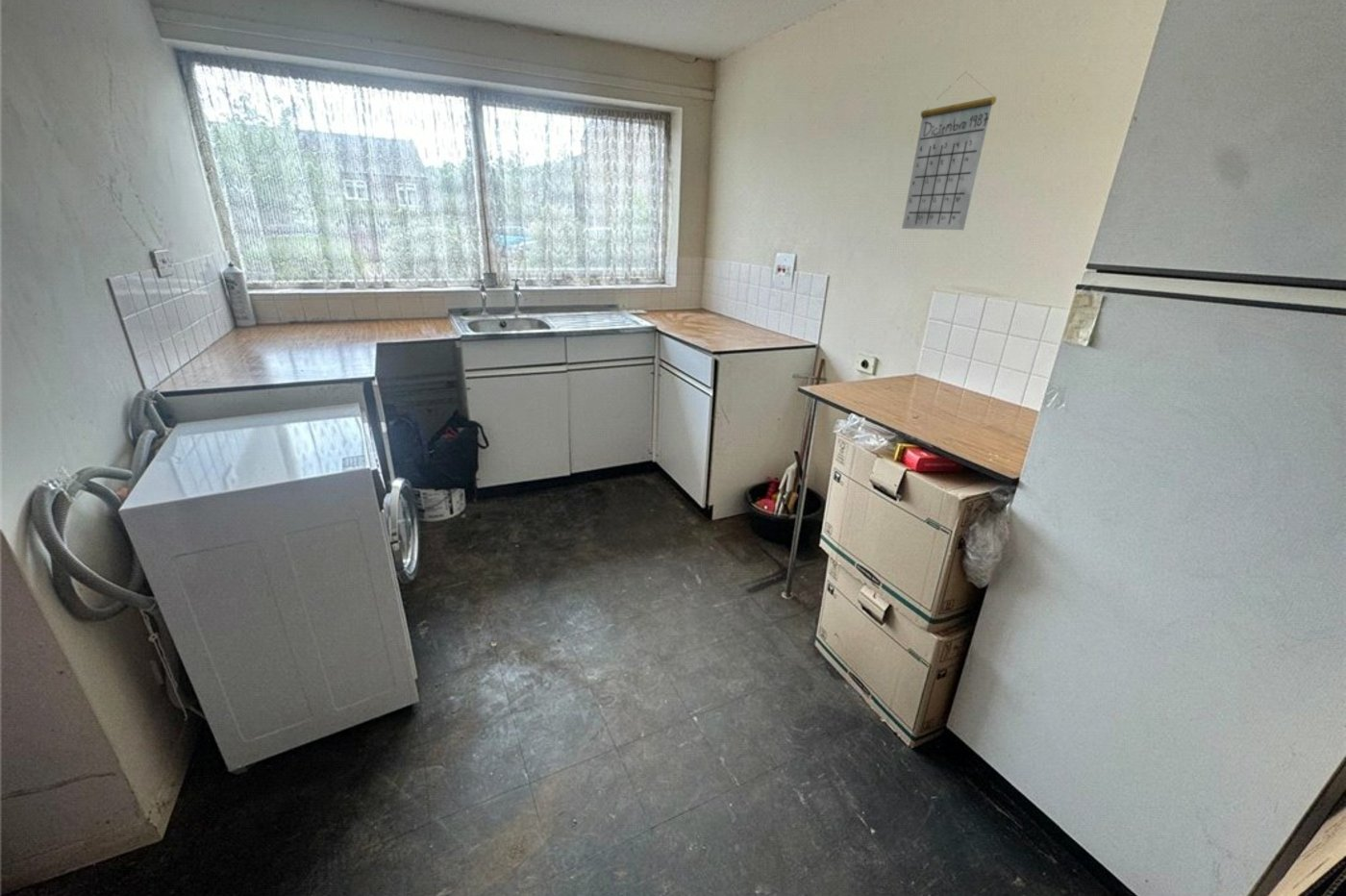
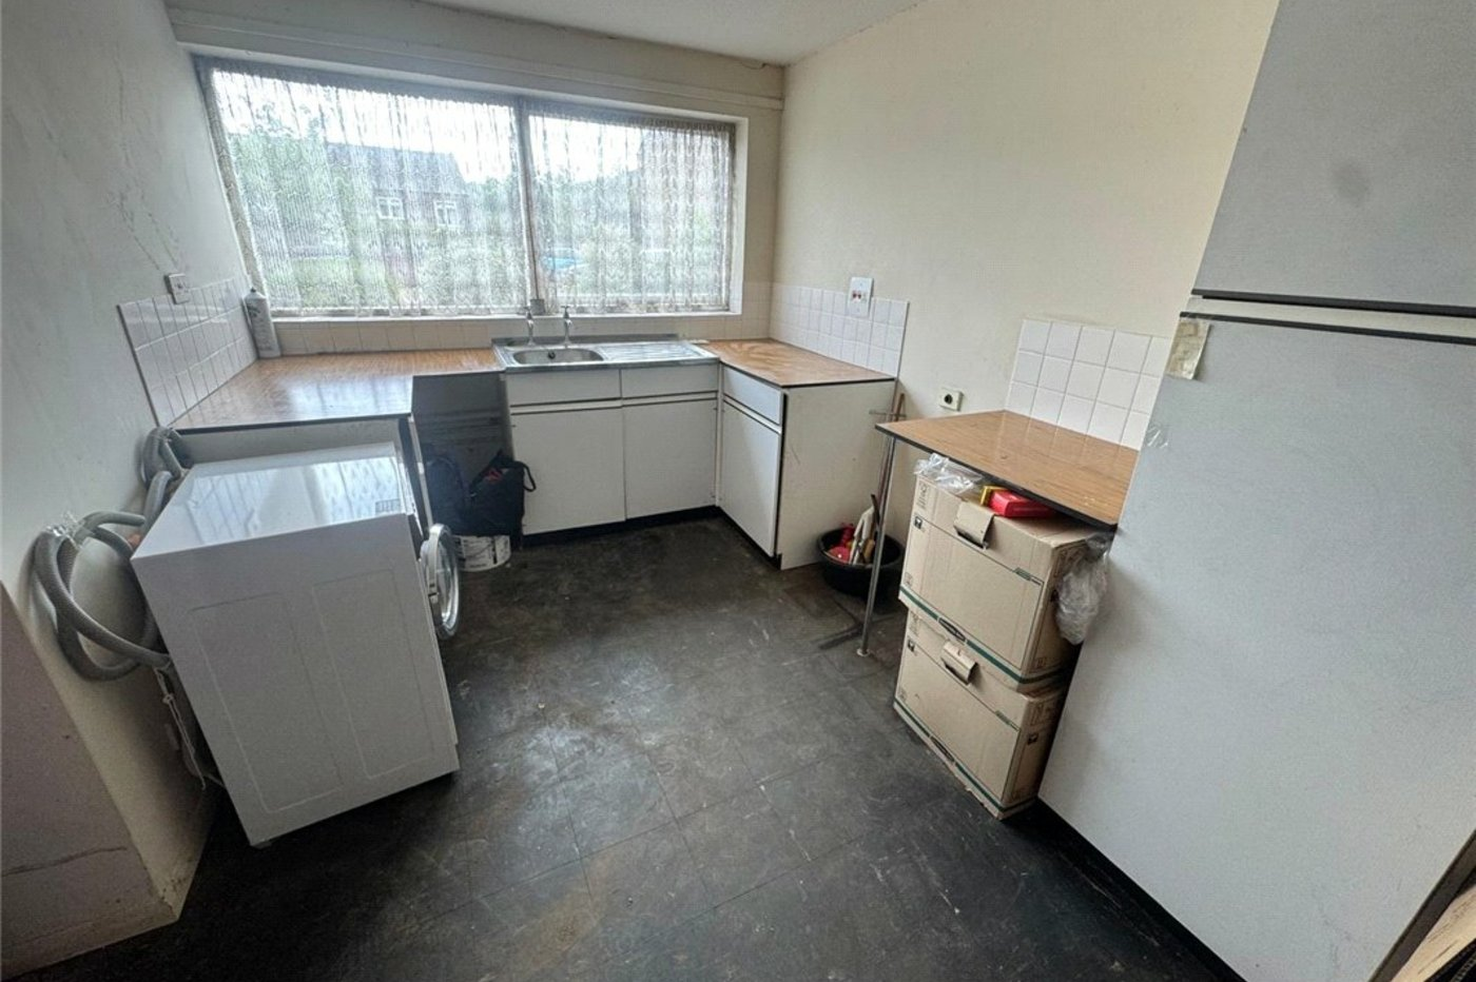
- calendar [901,71,997,231]
